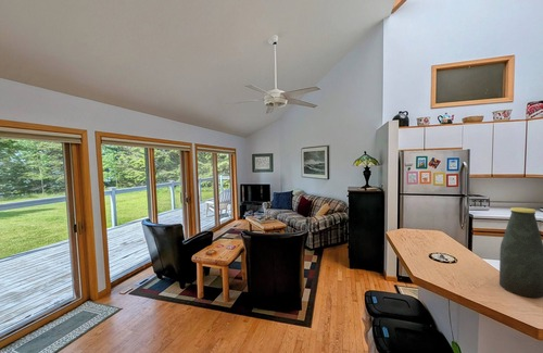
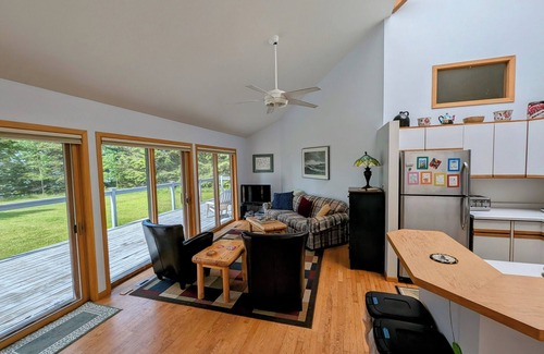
- bottle [498,206,543,299]
